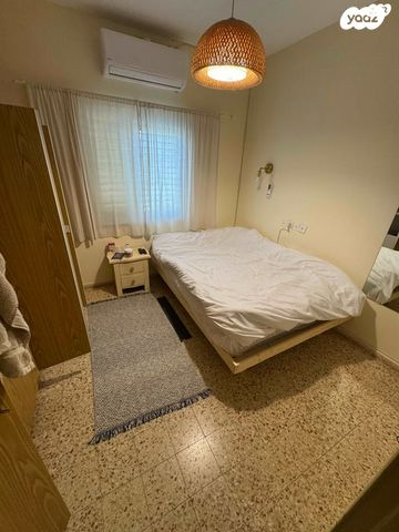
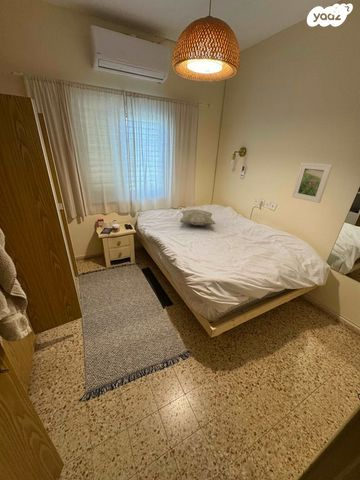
+ decorative pillow [179,208,216,227]
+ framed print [291,162,334,204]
